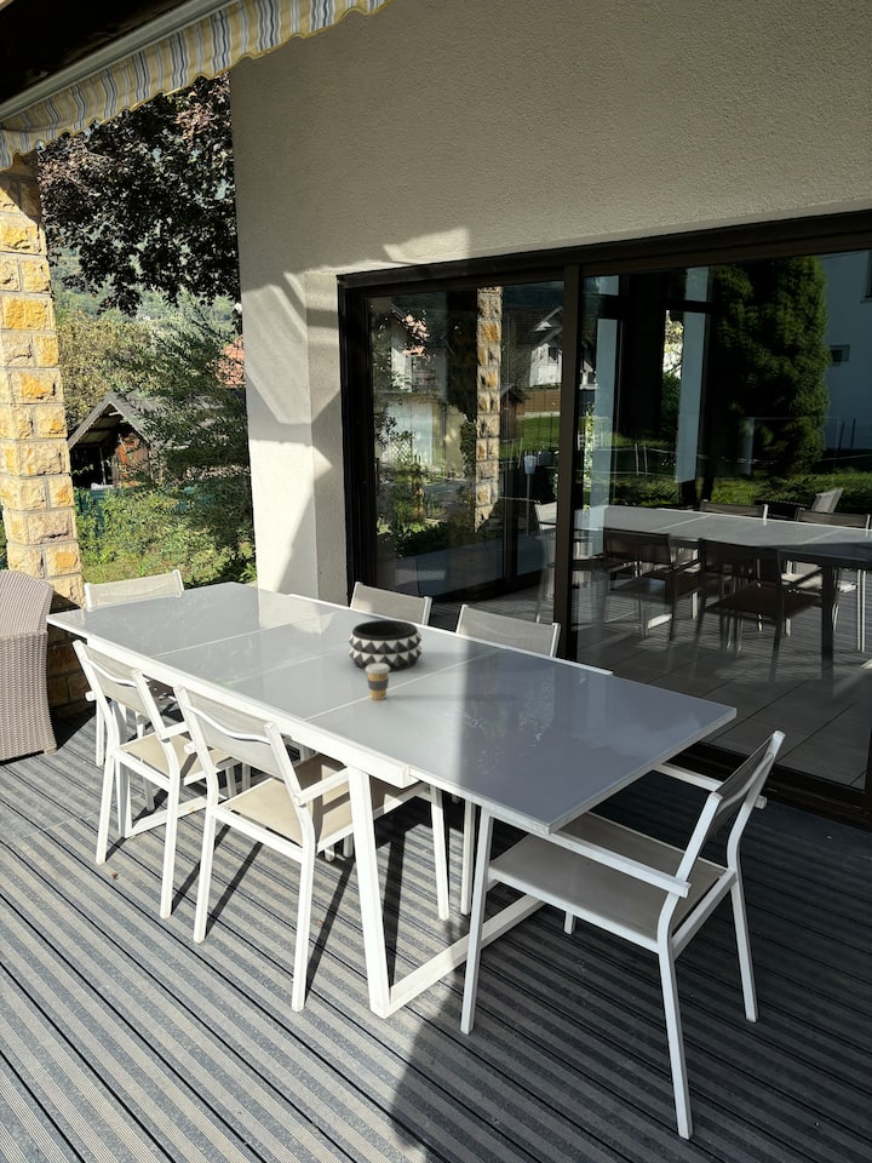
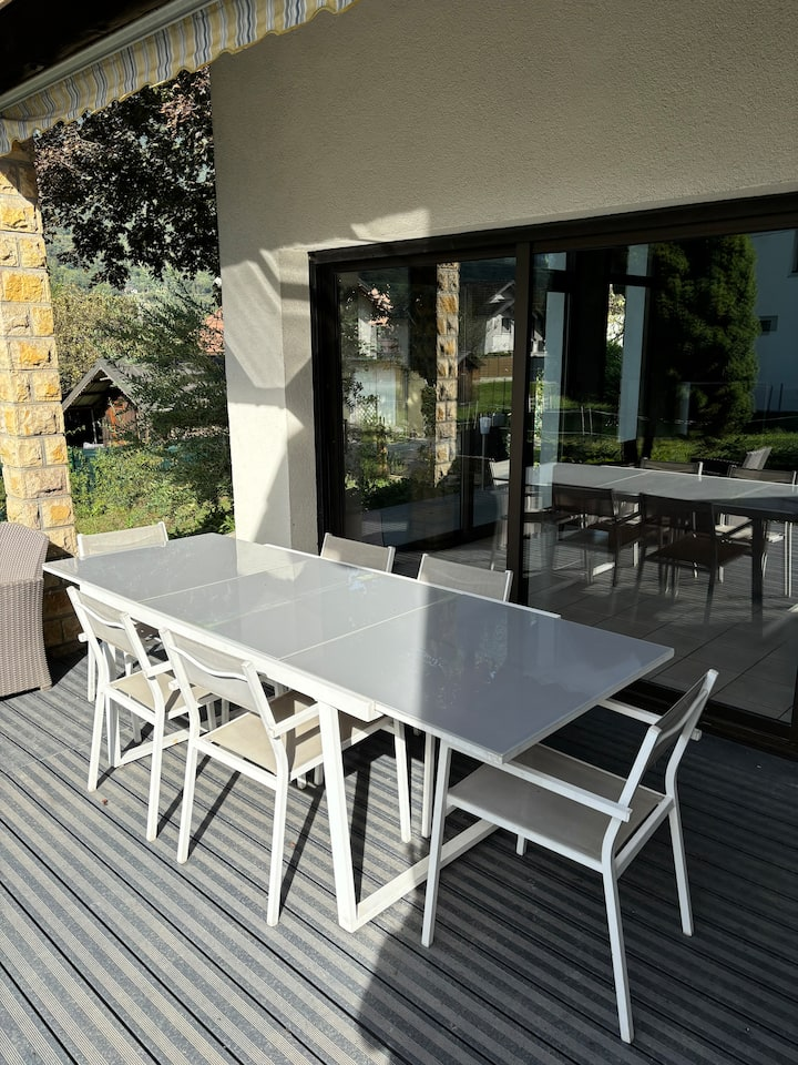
- decorative bowl [346,619,423,672]
- coffee cup [365,663,390,701]
